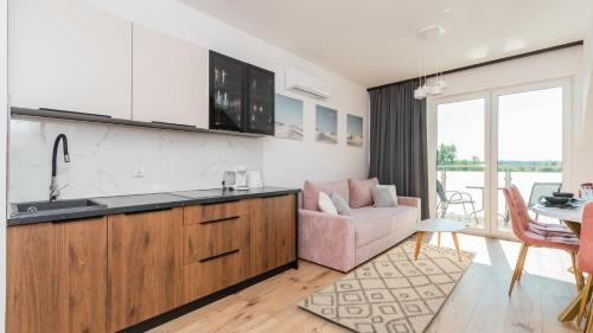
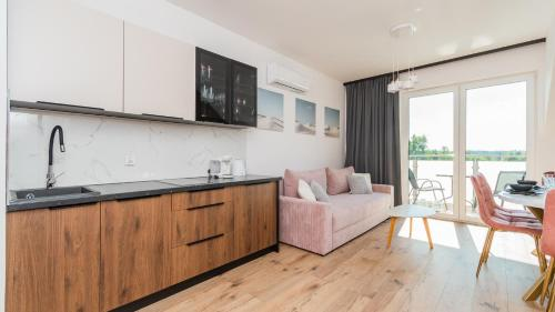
- rug [295,239,479,333]
